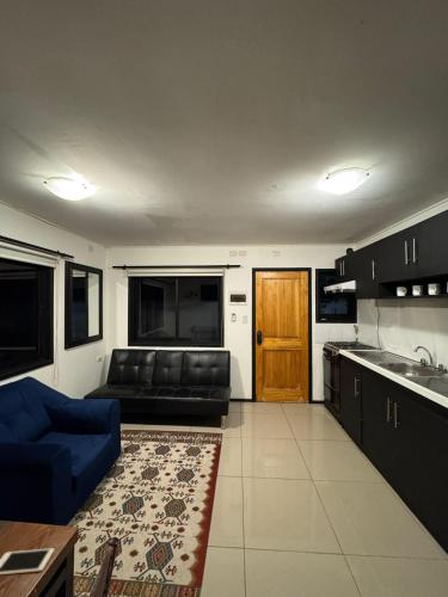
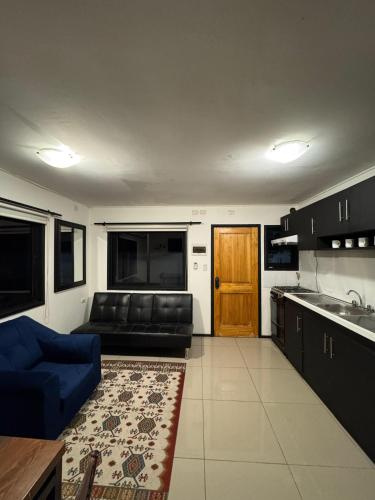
- cell phone [0,547,55,576]
